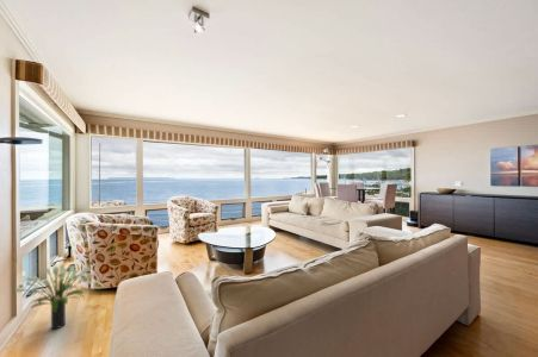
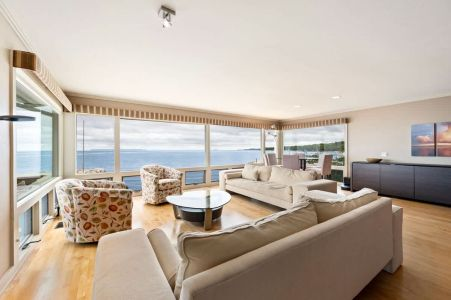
- potted plant [14,263,94,331]
